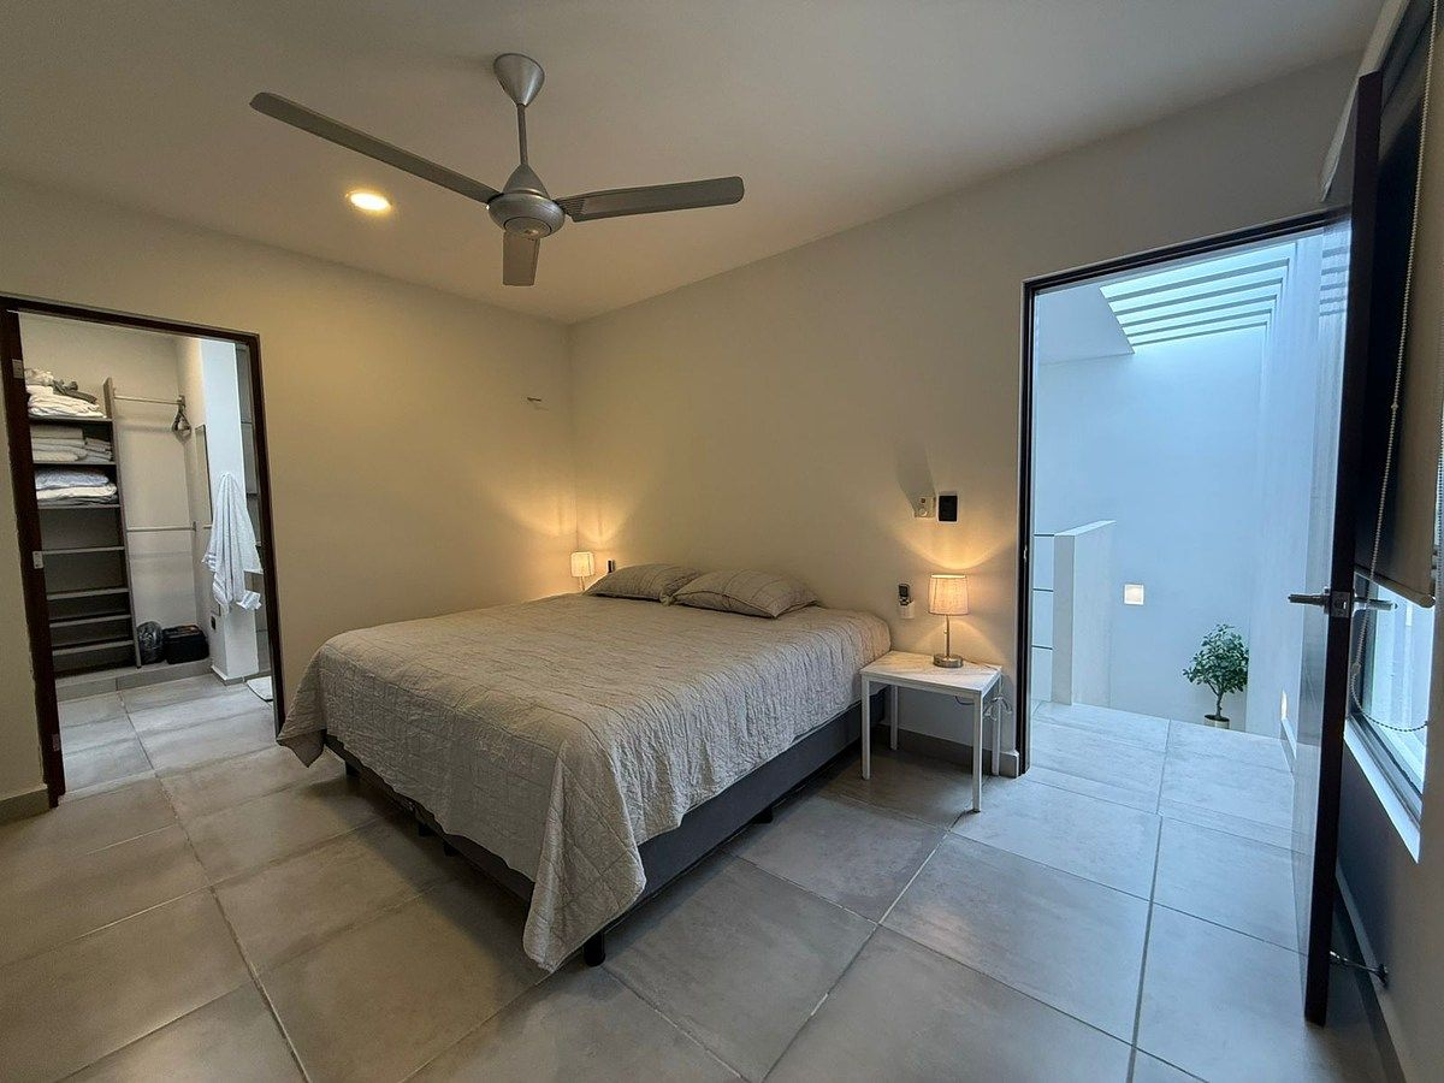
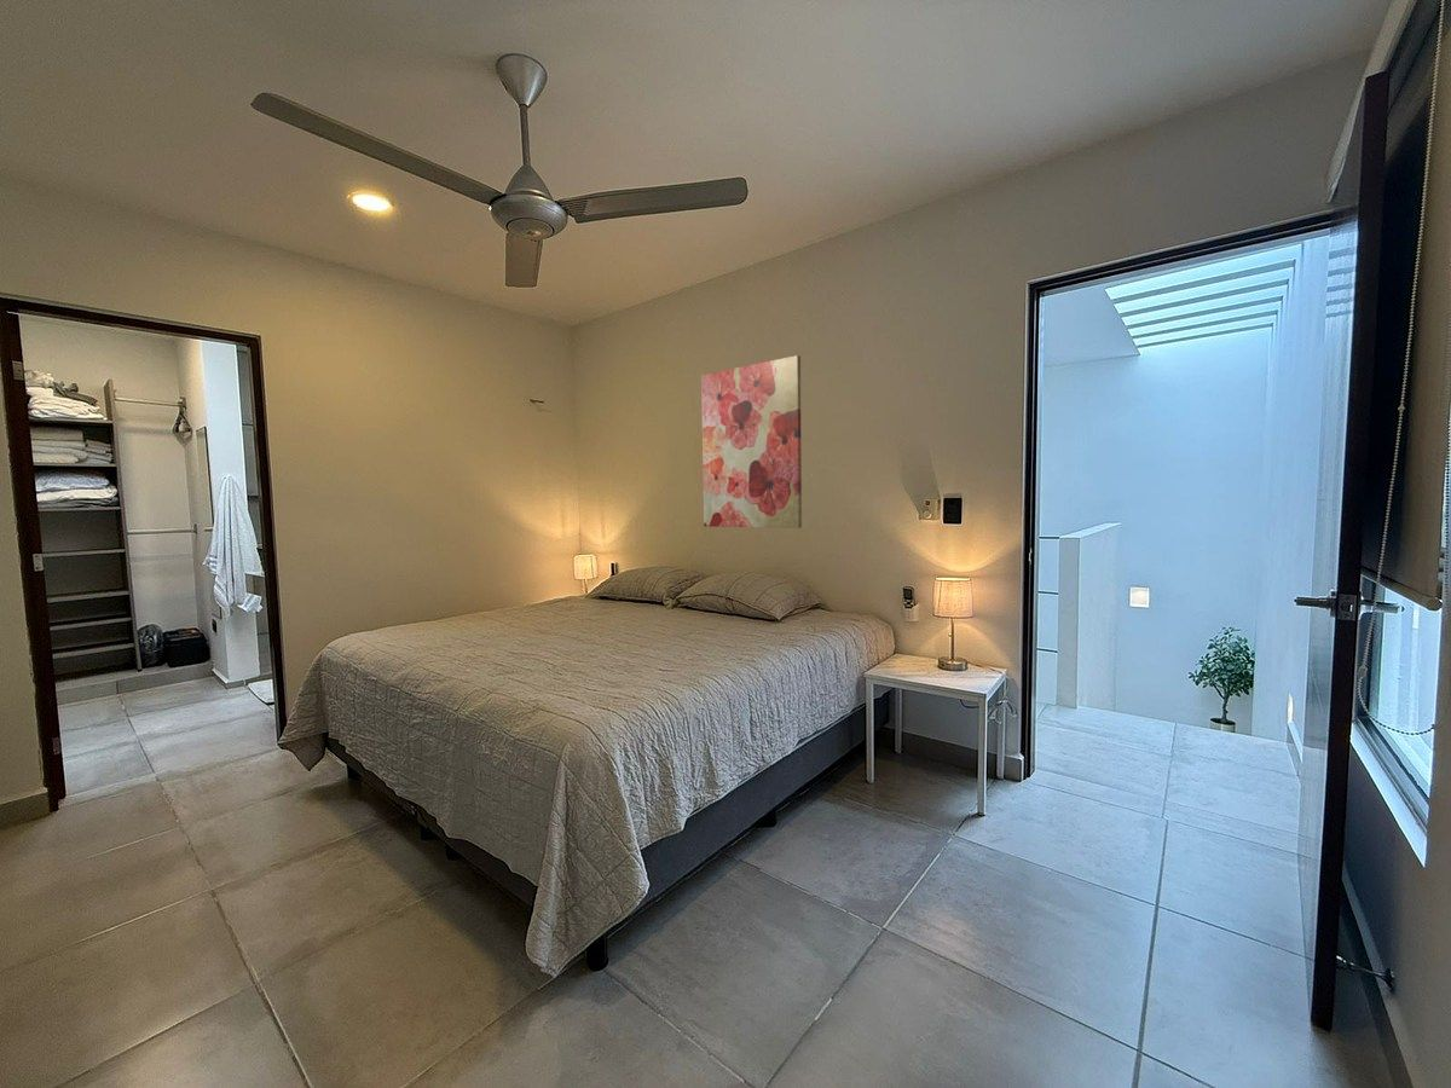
+ wall art [700,354,803,529]
